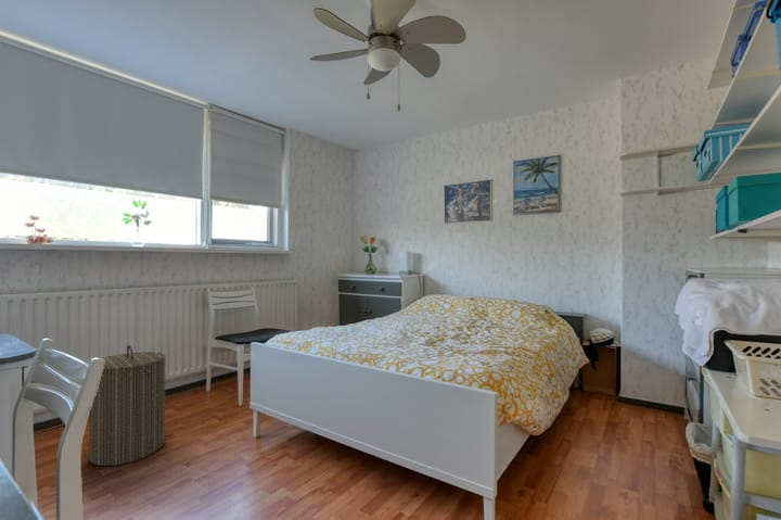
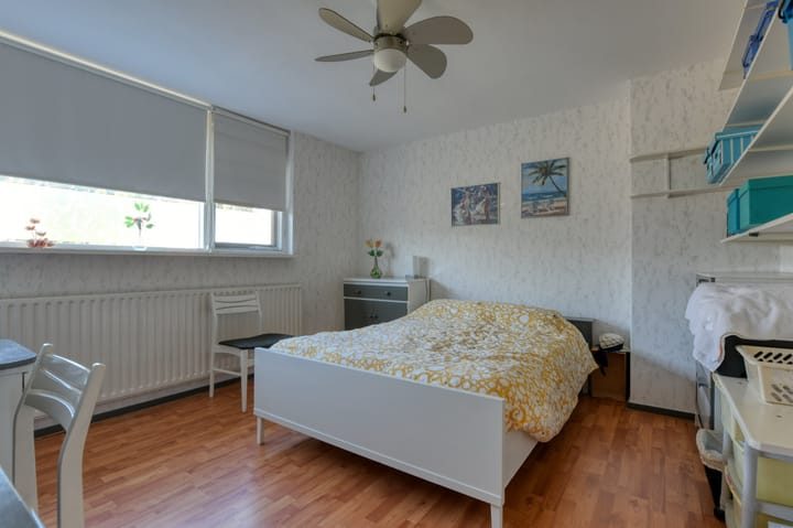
- laundry hamper [88,344,167,467]
